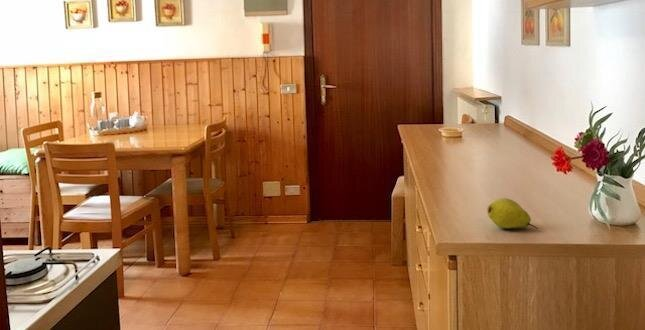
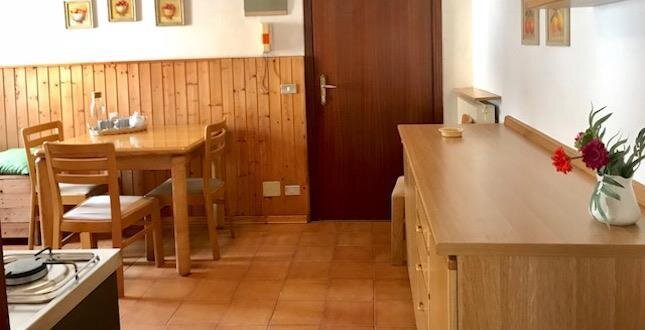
- fruit [486,197,539,230]
